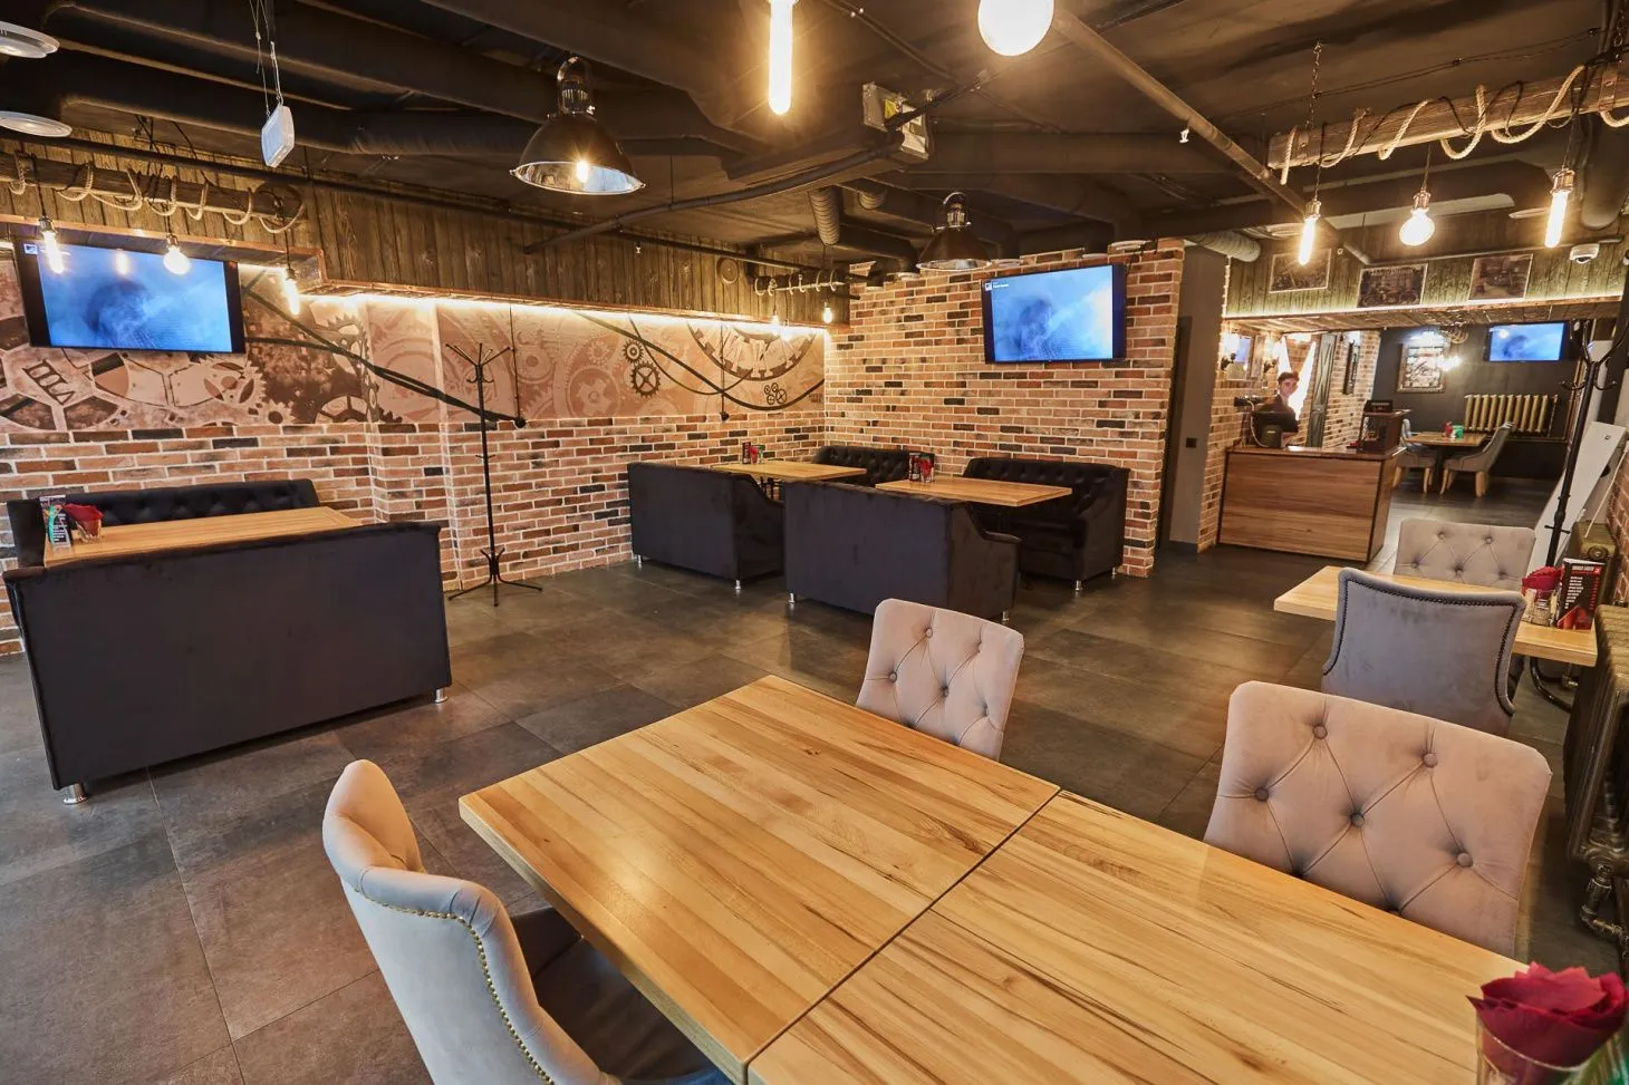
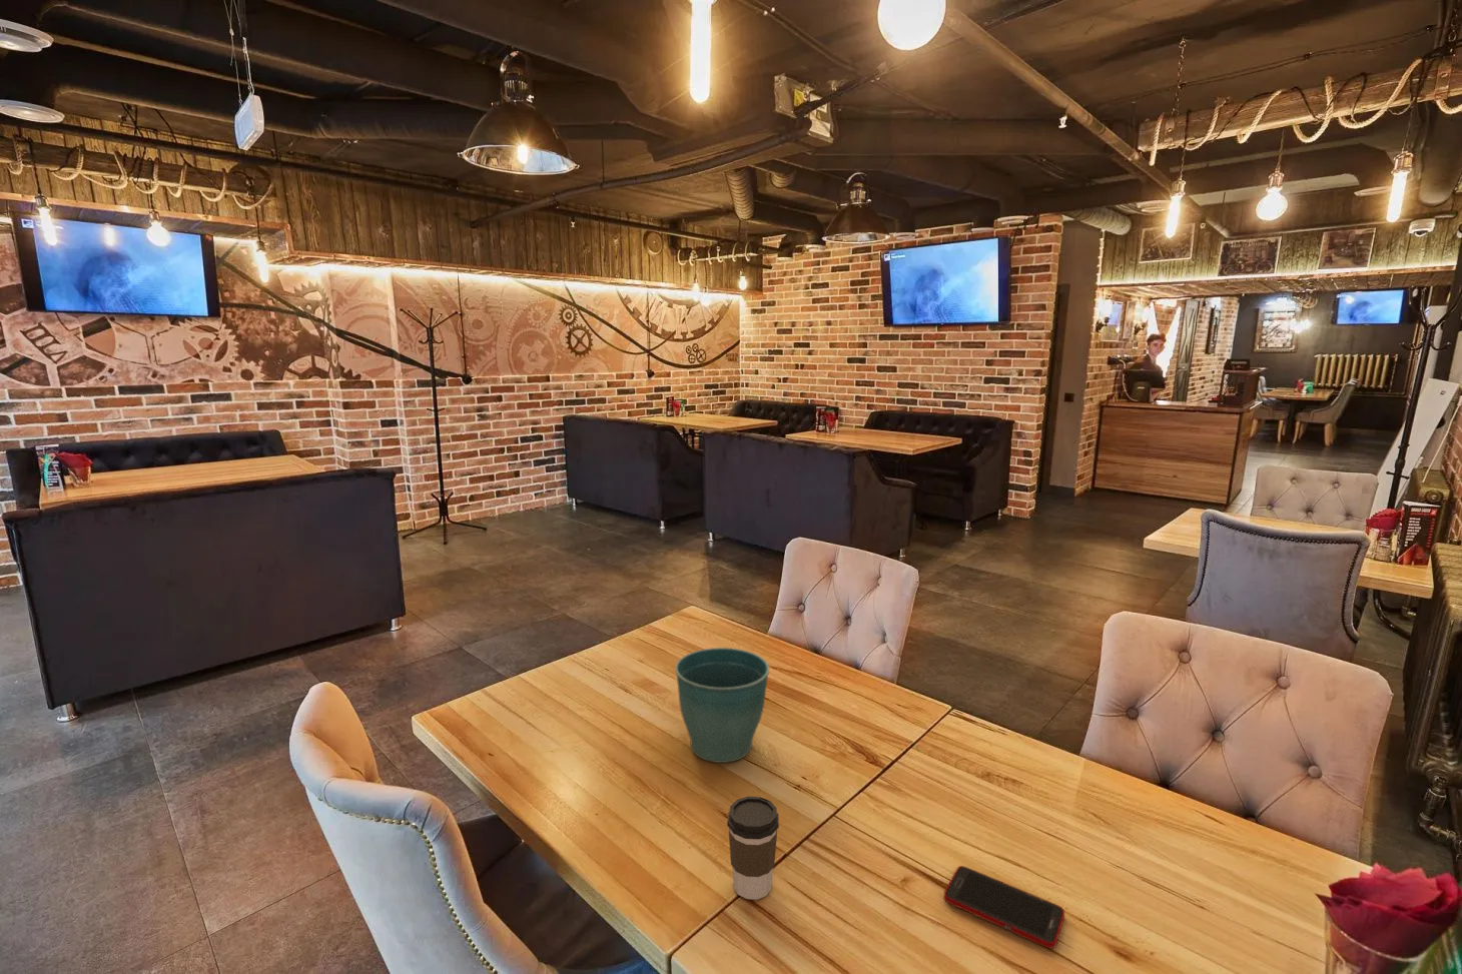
+ coffee cup [726,796,780,900]
+ flower pot [675,647,770,764]
+ cell phone [942,865,1065,950]
